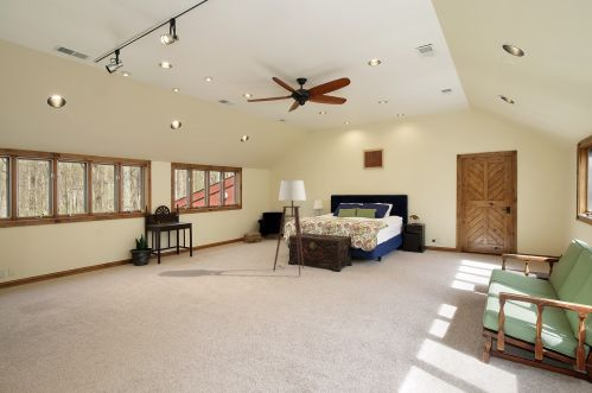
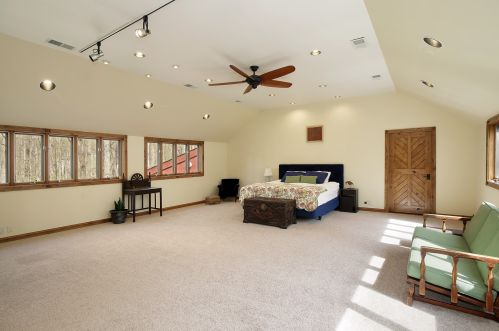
- floor lamp [272,179,307,277]
